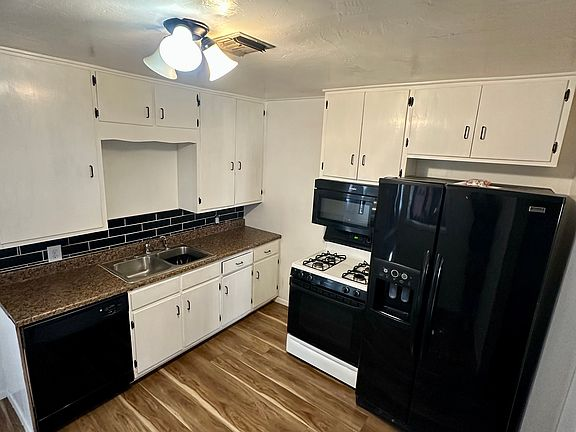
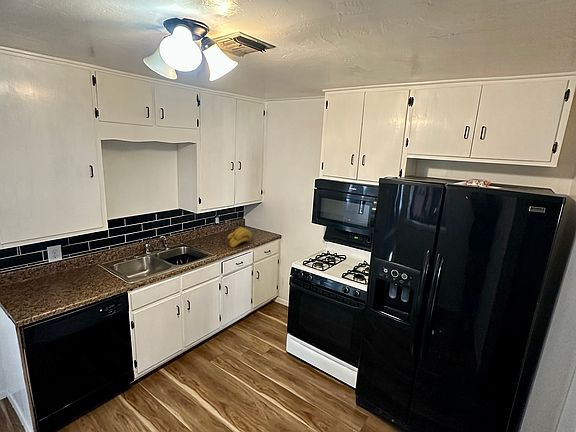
+ banana bunch [226,226,253,248]
